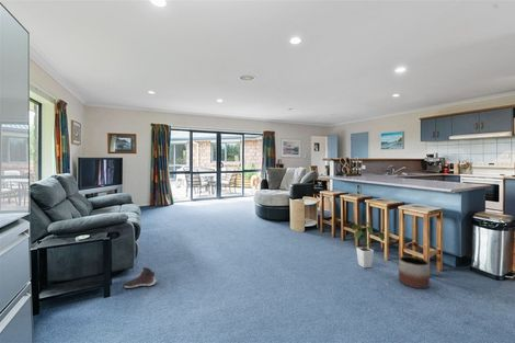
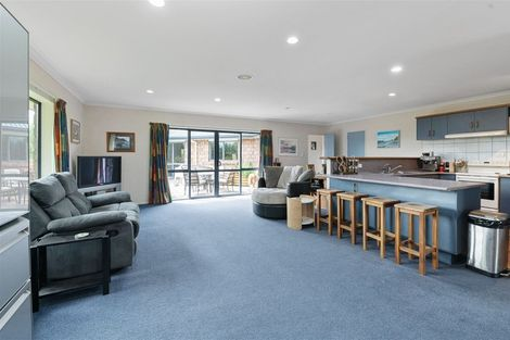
- house plant [347,220,385,268]
- planter [398,255,431,289]
- sneaker [122,266,157,289]
